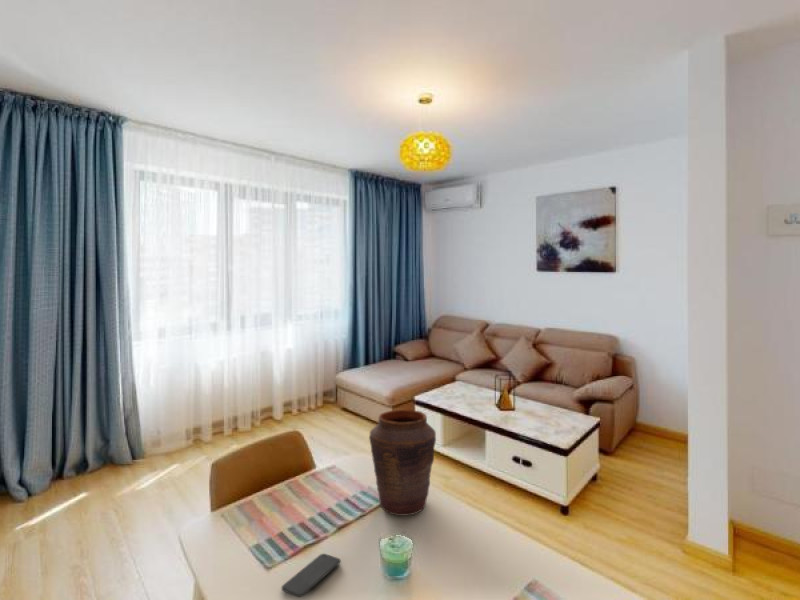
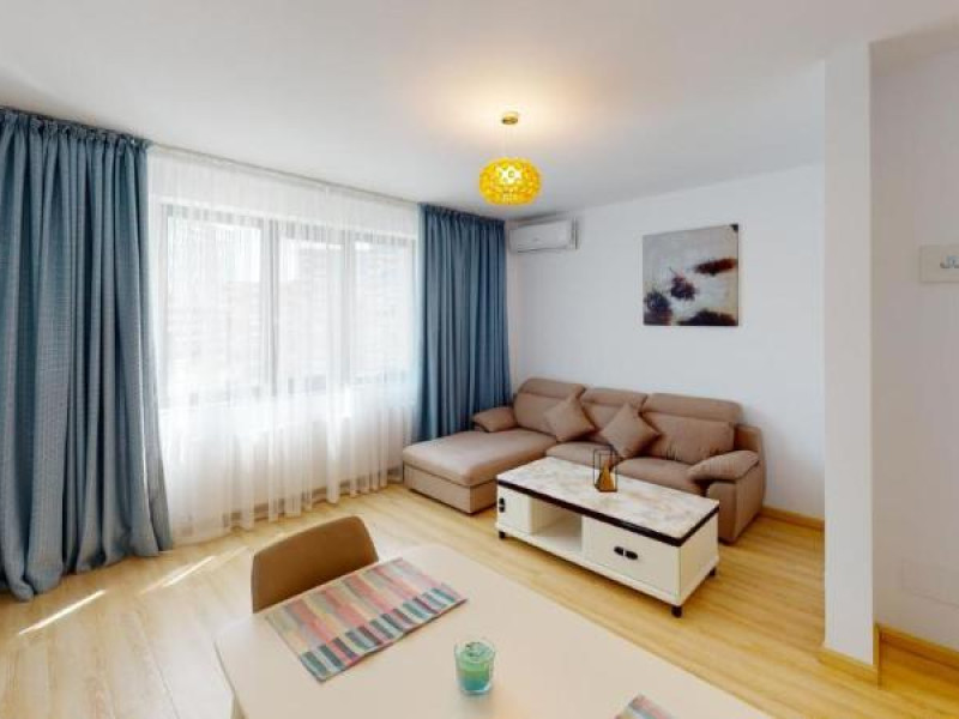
- smartphone [281,553,342,598]
- vase [368,409,437,517]
